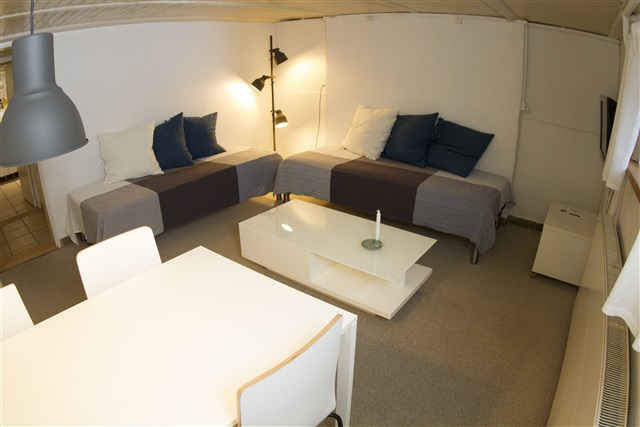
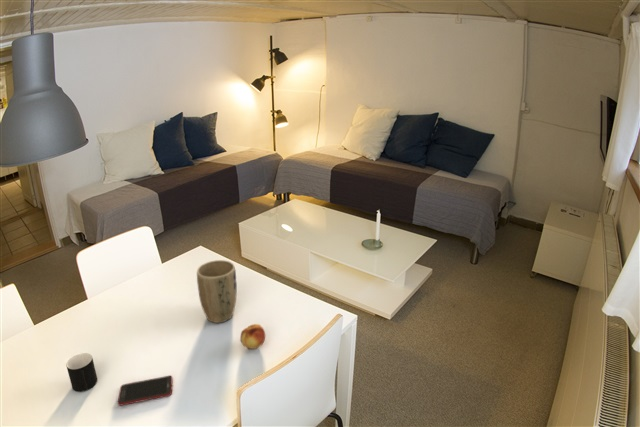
+ plant pot [196,259,238,324]
+ cup [65,352,98,393]
+ fruit [239,323,266,350]
+ cell phone [117,375,173,407]
